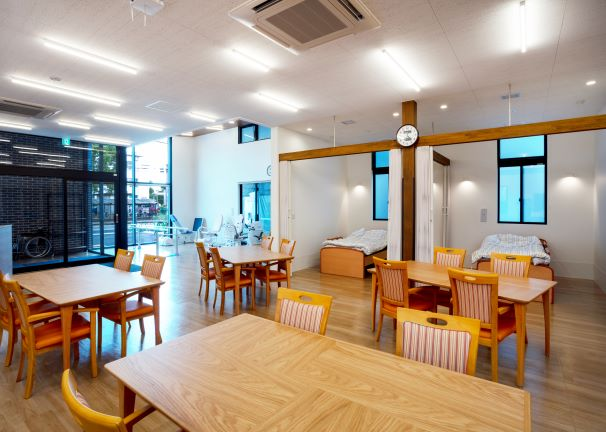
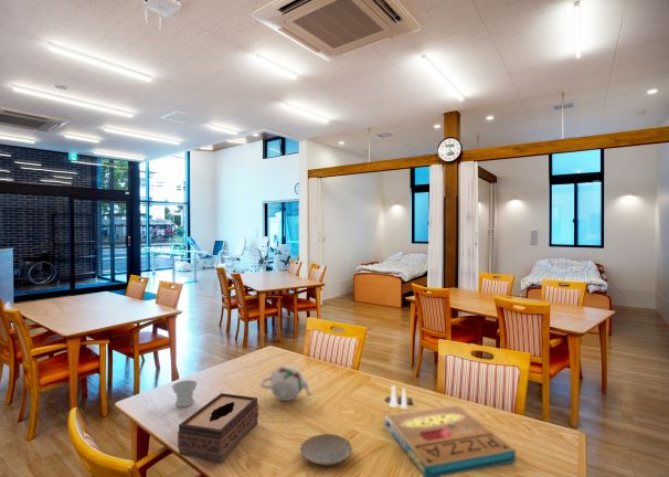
+ pizza box [384,404,517,477]
+ cup [171,379,199,407]
+ teapot [259,365,314,402]
+ salt and pepper shaker set [384,384,414,410]
+ plate [299,433,353,467]
+ tissue box [177,392,259,464]
